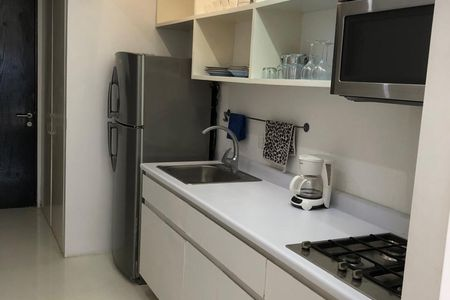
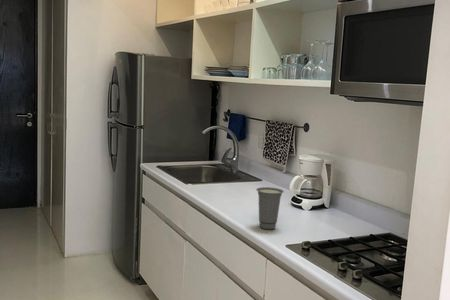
+ cup [255,186,285,230]
